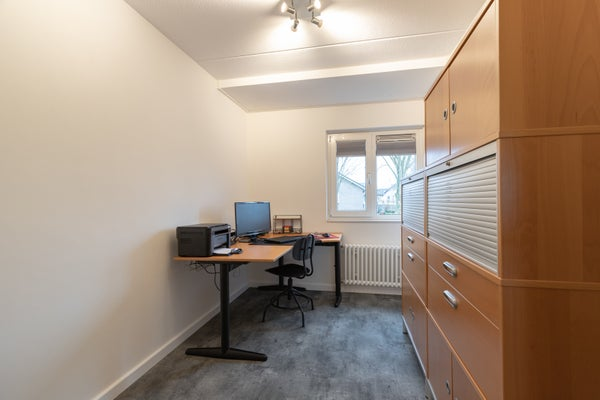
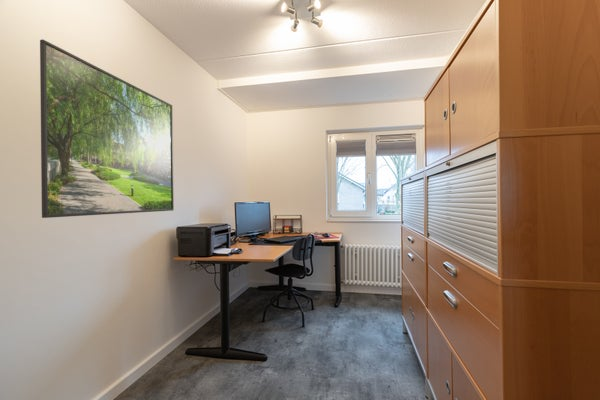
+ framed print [39,38,175,219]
